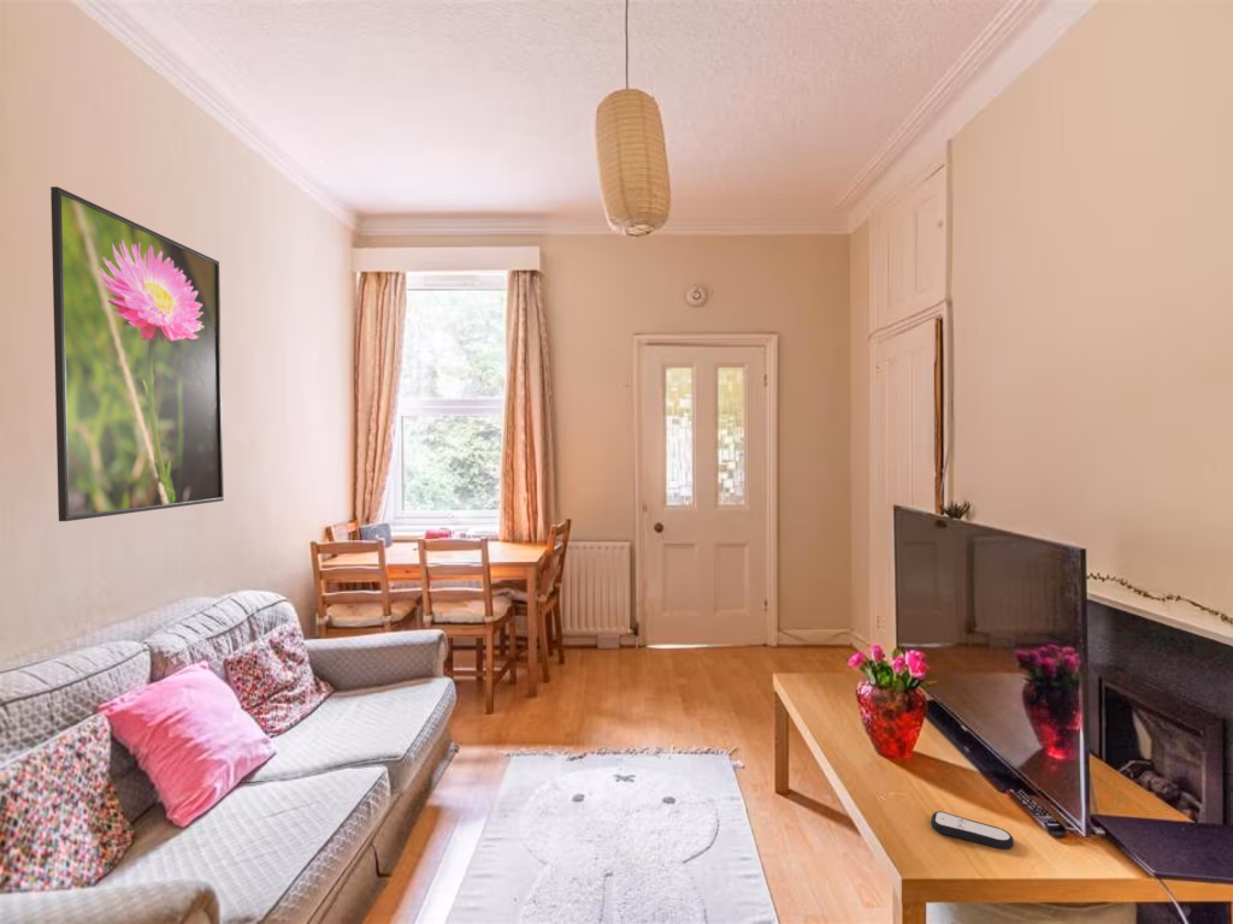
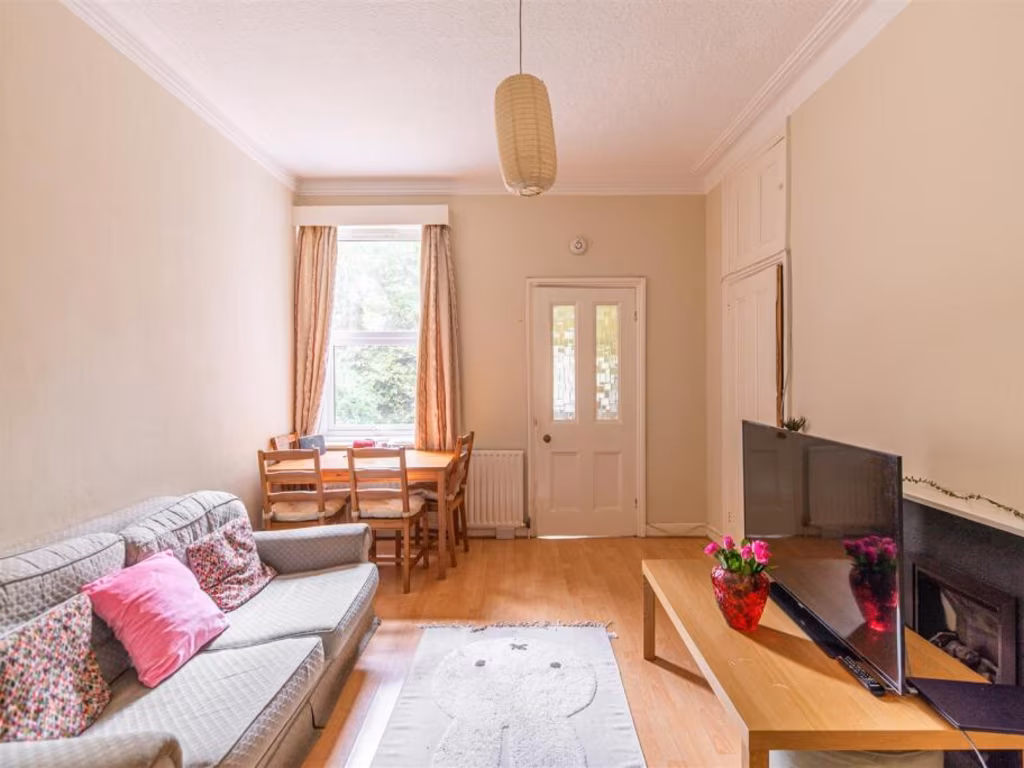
- remote control [930,810,1015,851]
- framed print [49,185,225,522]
